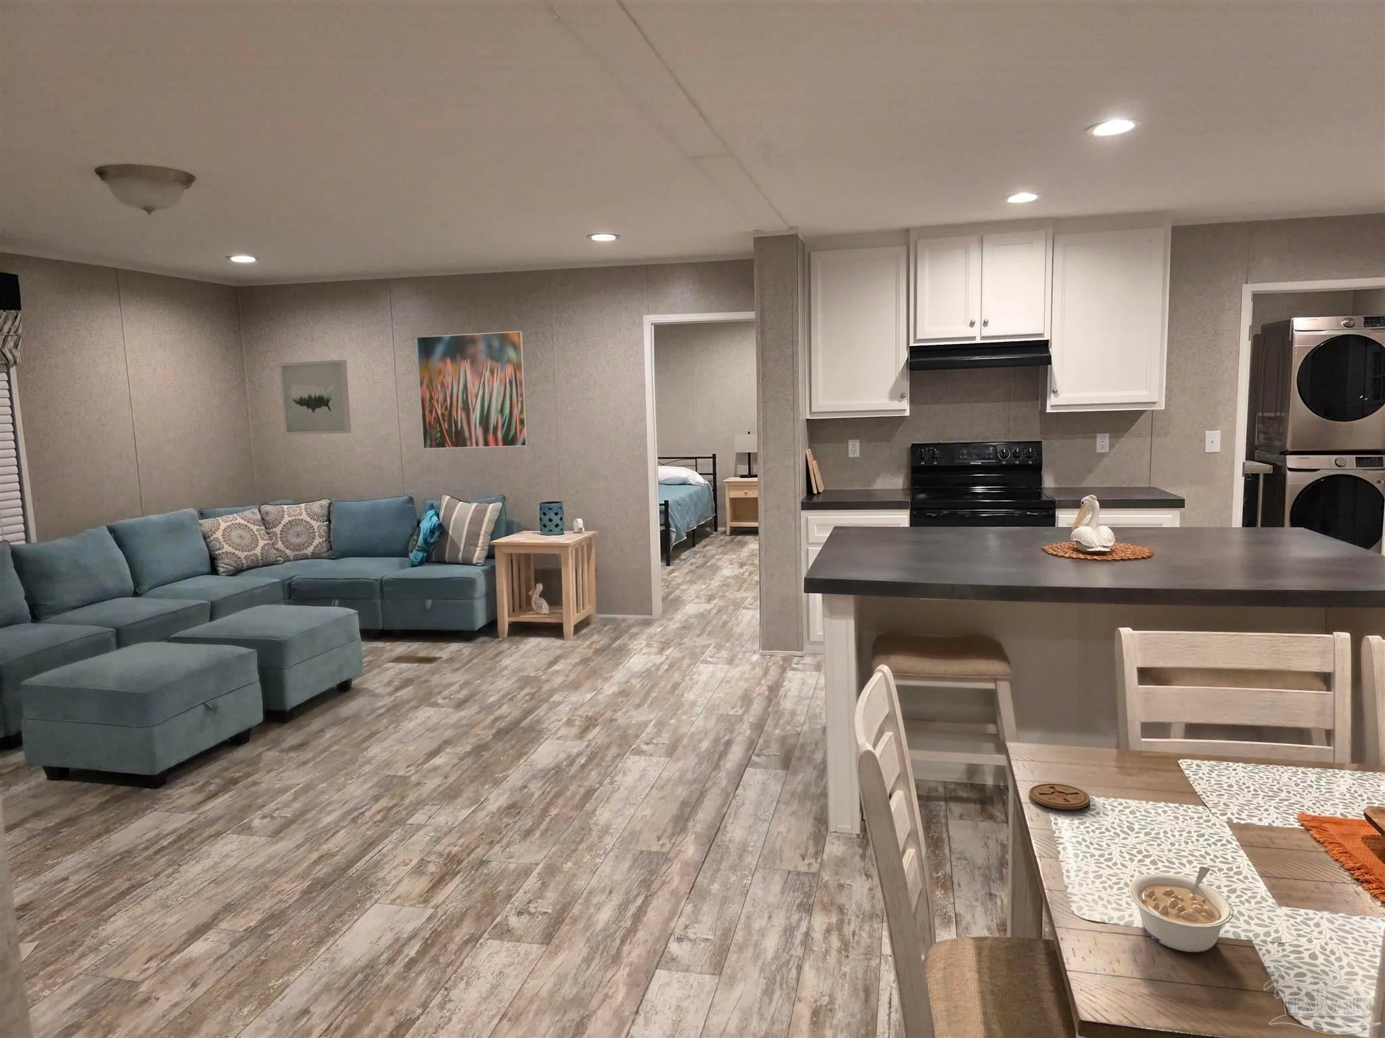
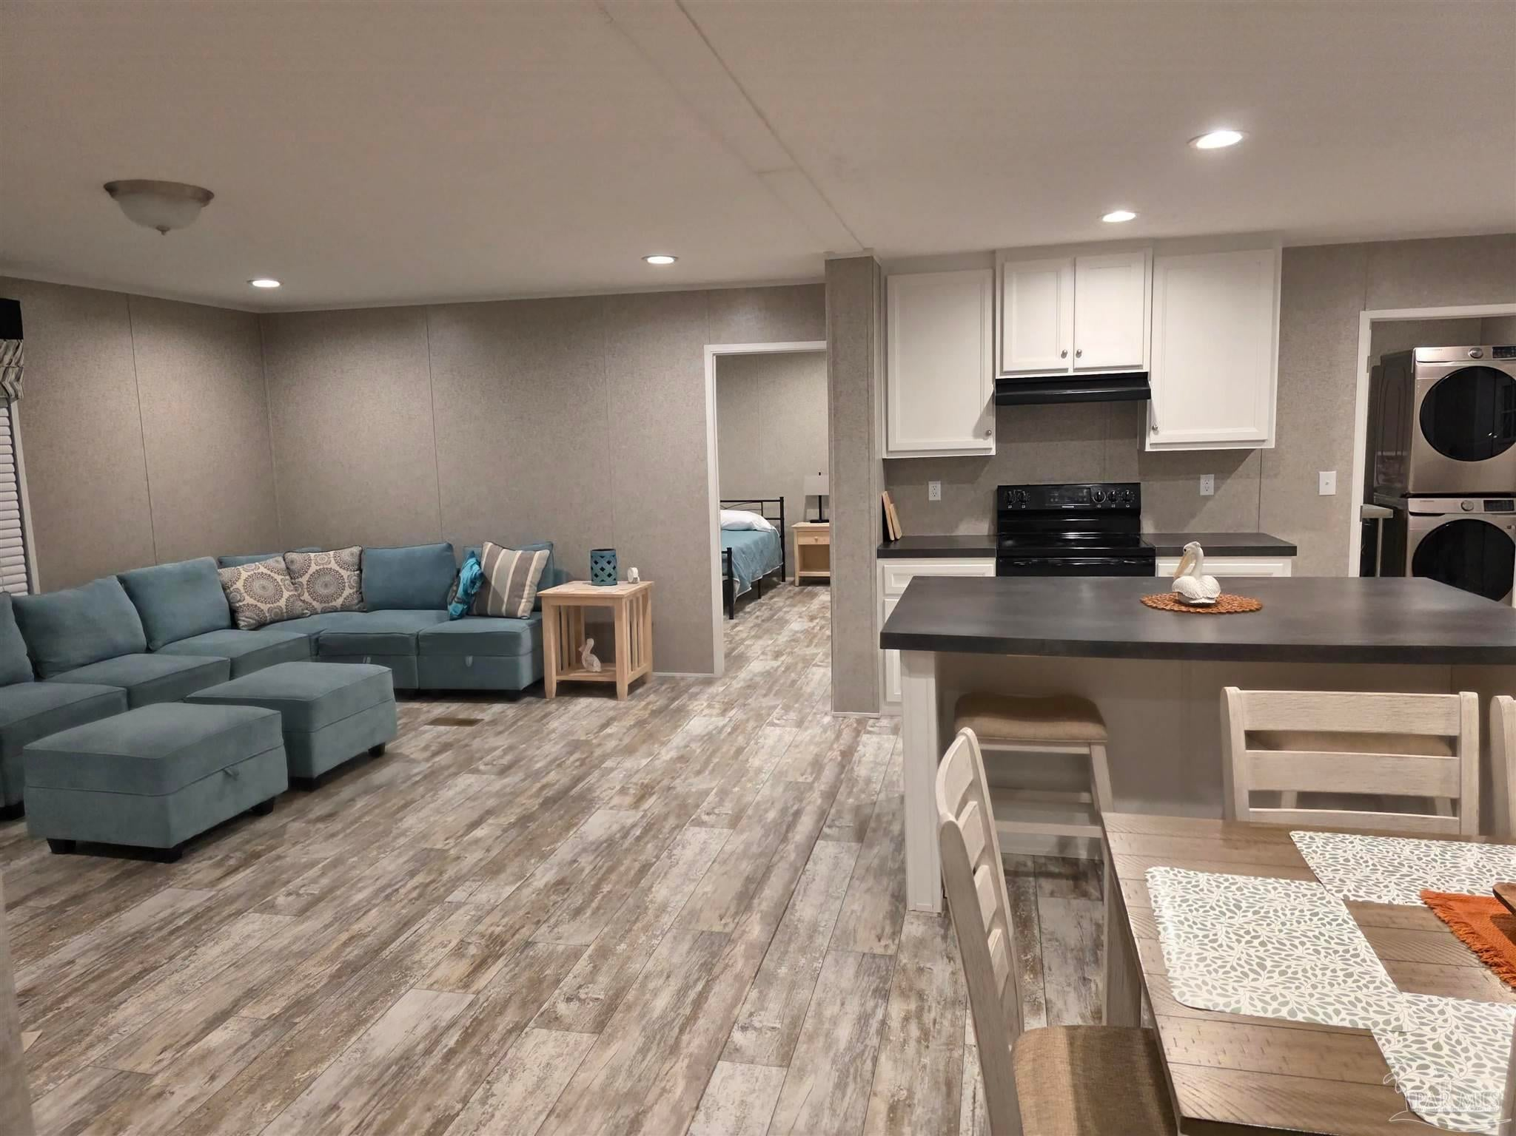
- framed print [416,330,529,449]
- coaster [1028,783,1091,810]
- legume [1128,866,1235,953]
- wall art [278,360,351,436]
